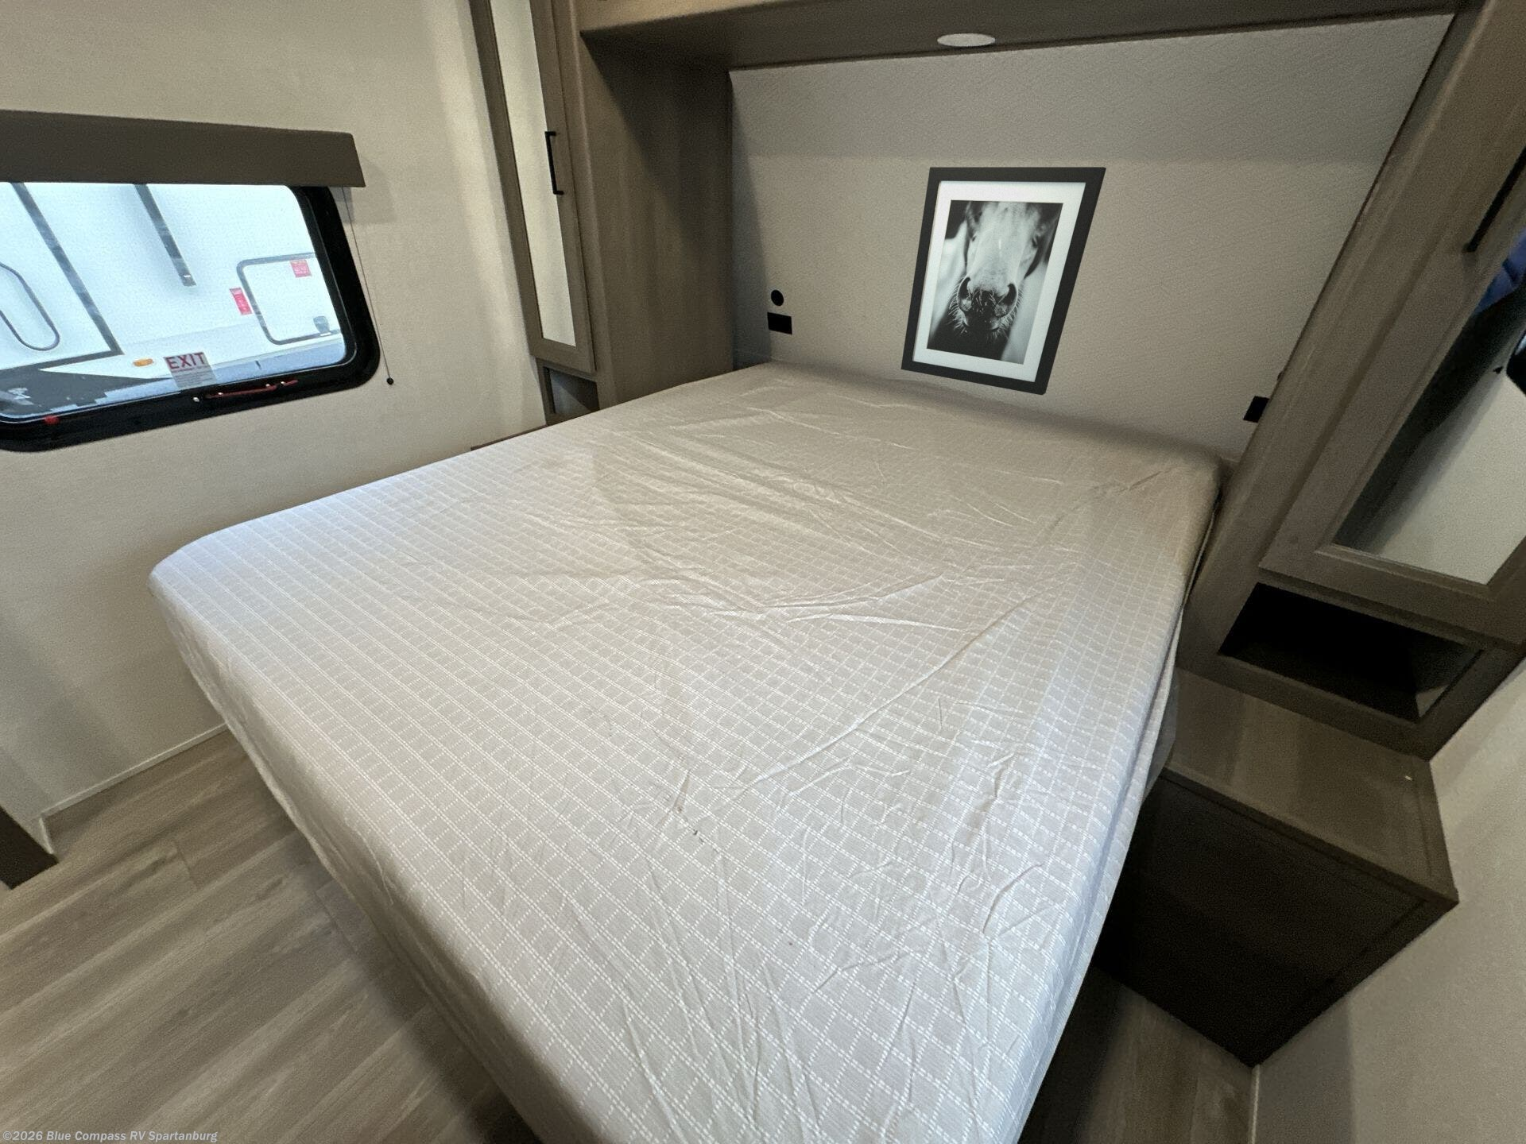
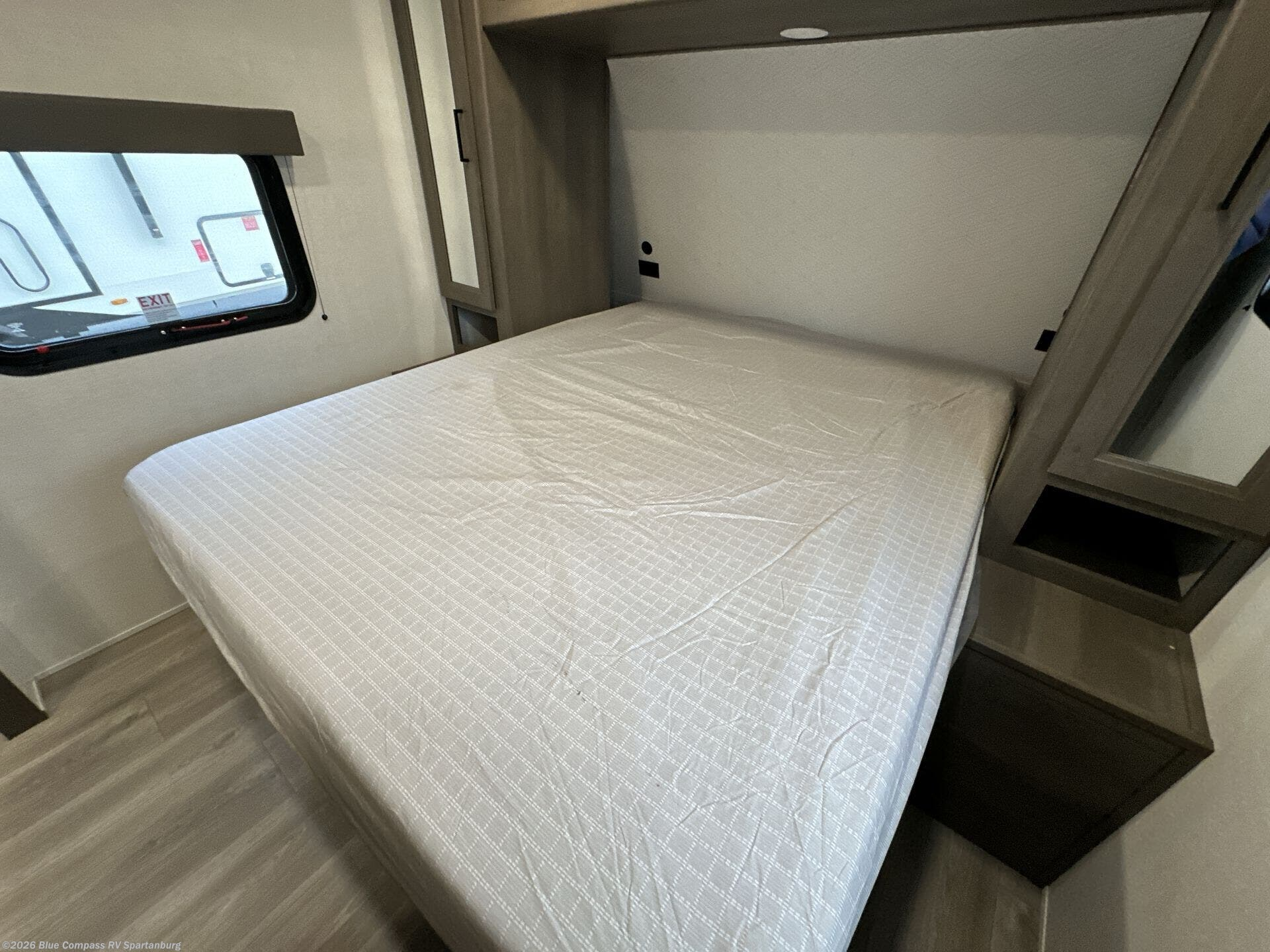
- wall art [900,166,1107,395]
